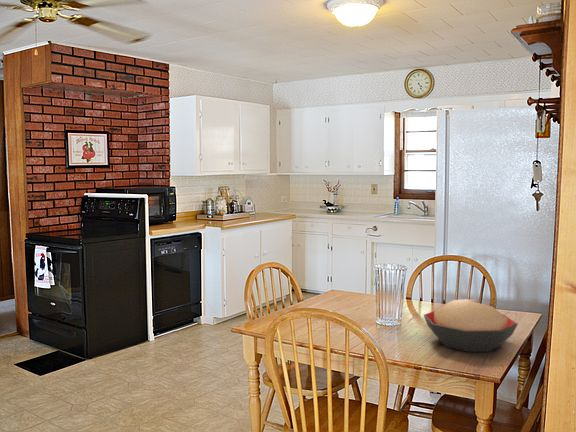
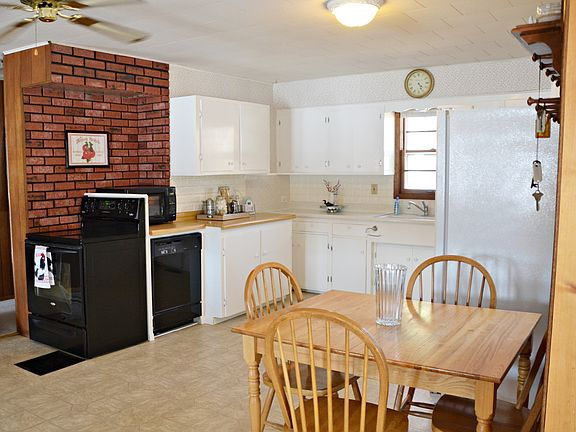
- decorative bowl [423,298,518,353]
